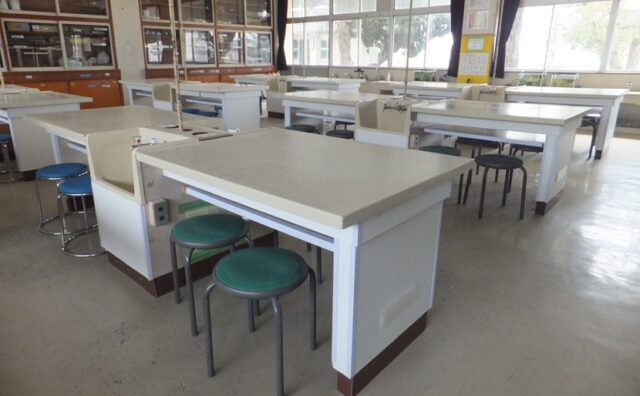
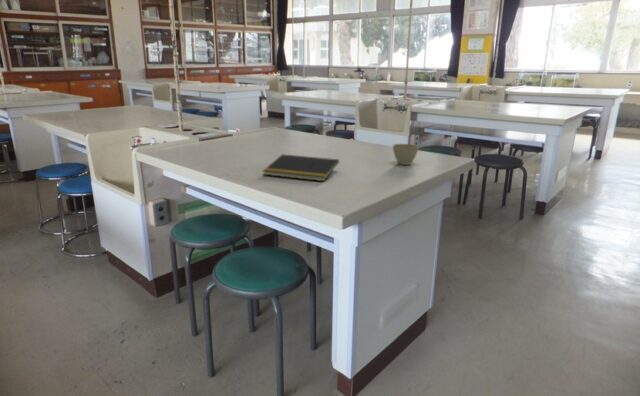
+ notepad [262,153,340,182]
+ flower pot [392,143,420,166]
